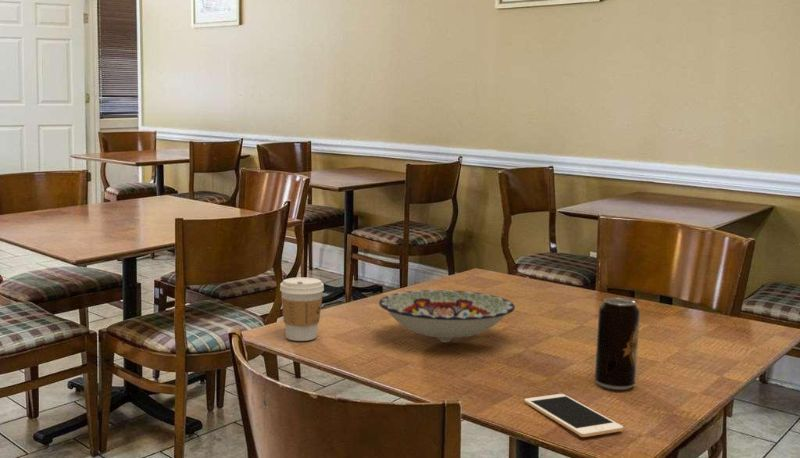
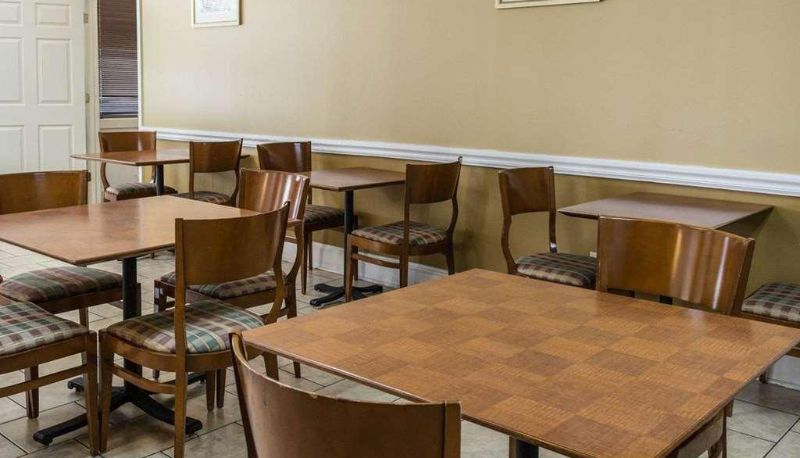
- cell phone [523,393,624,438]
- coffee cup [279,276,325,342]
- bowl [378,289,516,343]
- beverage can [594,297,641,391]
